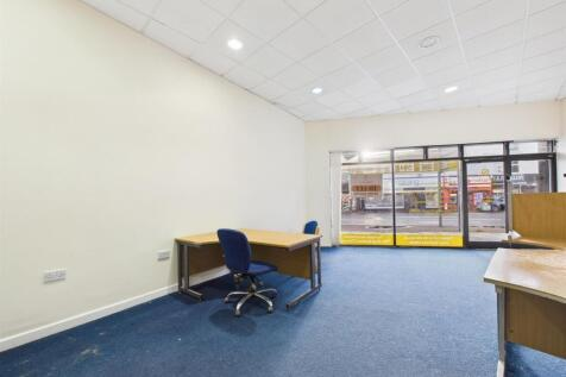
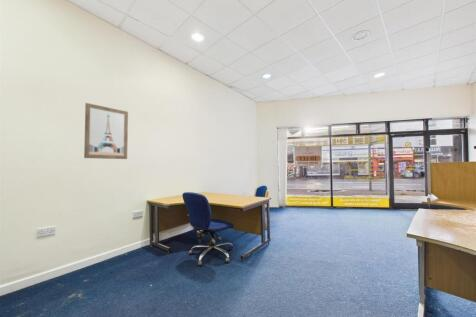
+ wall art [83,102,129,160]
